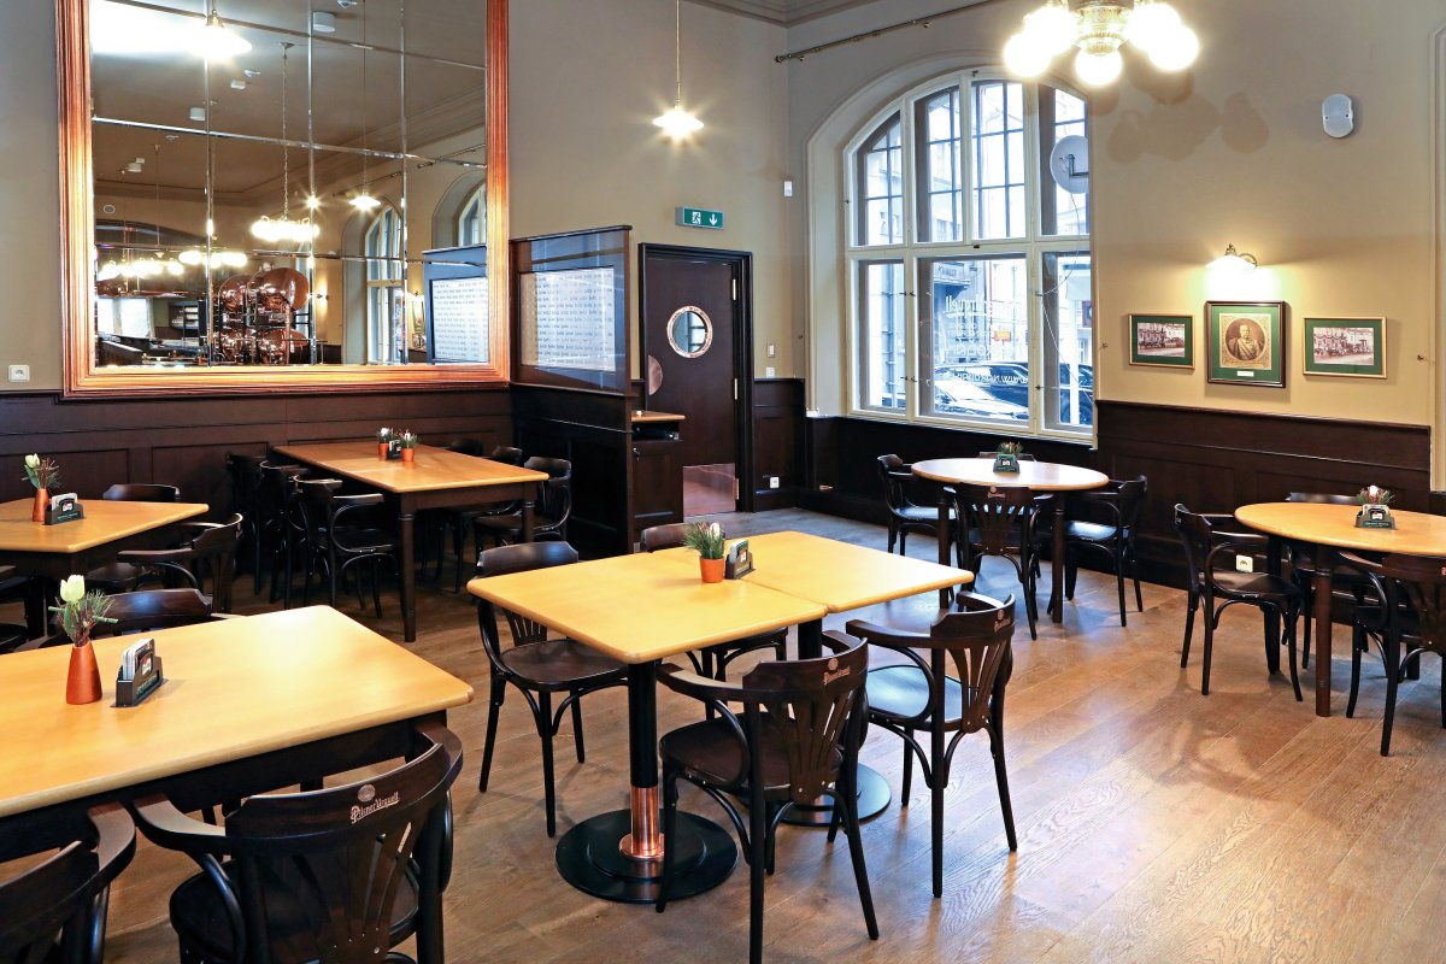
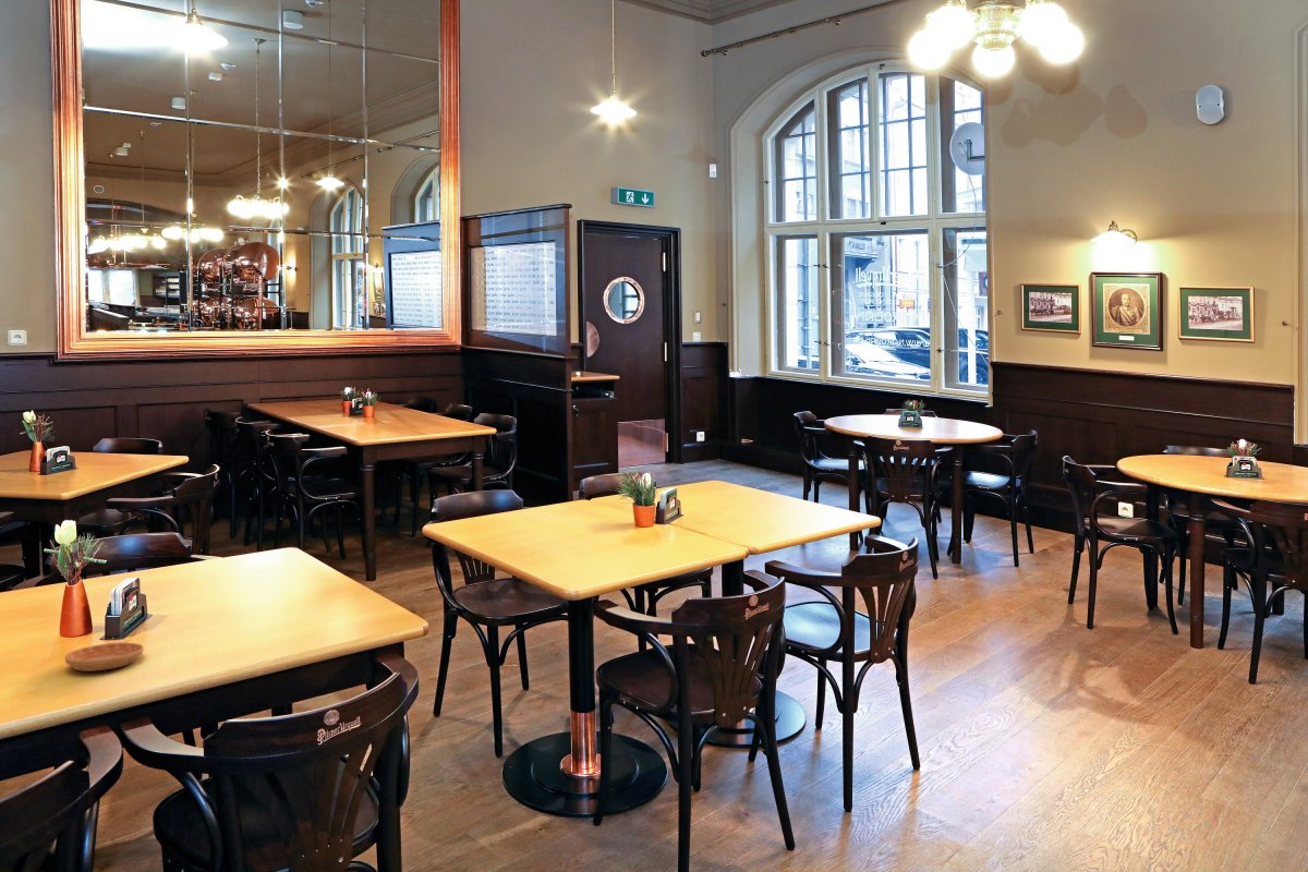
+ saucer [63,642,145,673]
